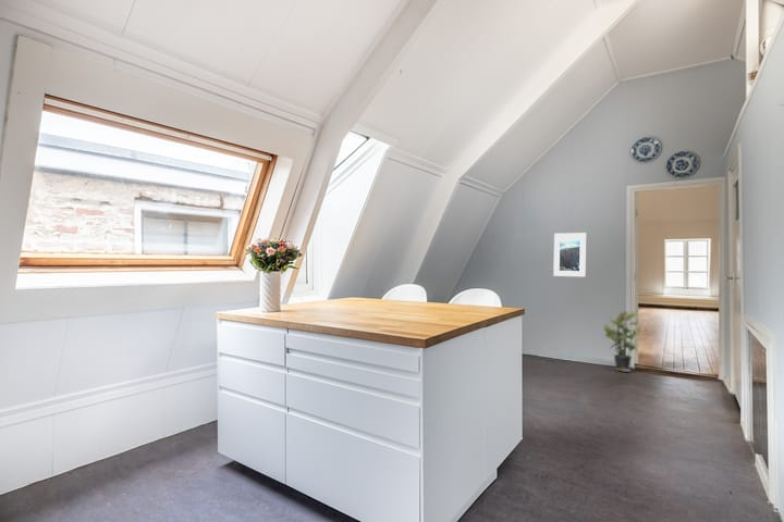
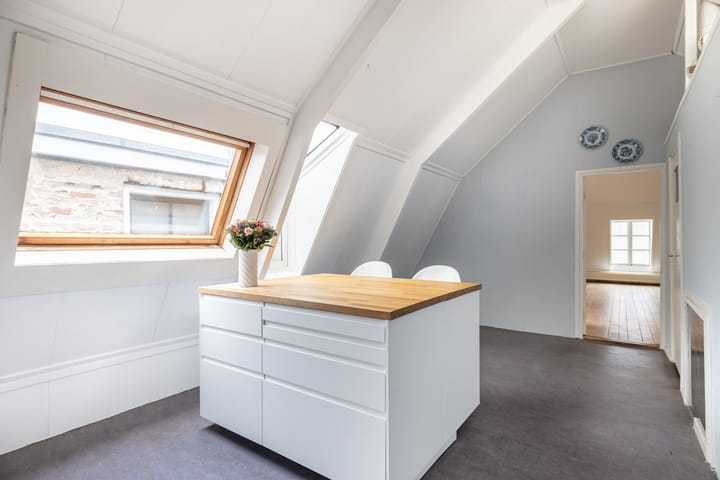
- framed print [552,232,587,277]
- potted plant [602,309,641,373]
